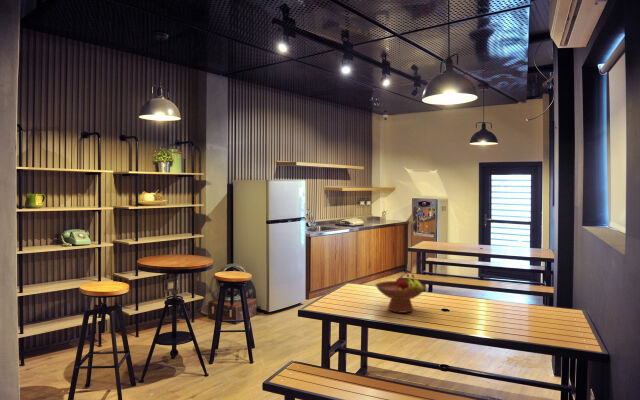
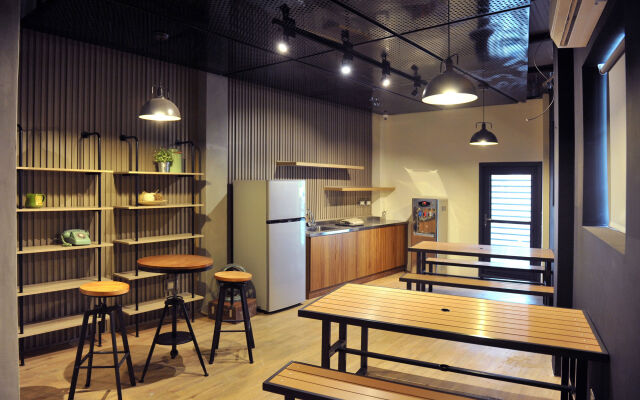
- fruit bowl [374,273,427,314]
